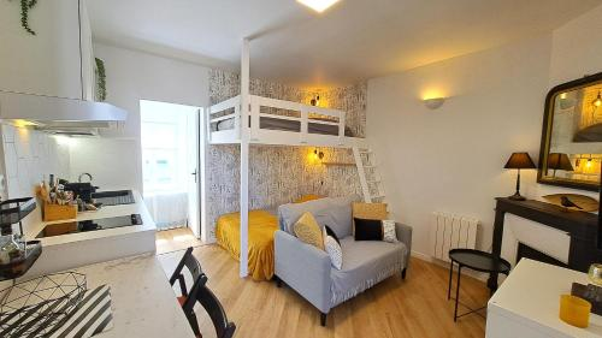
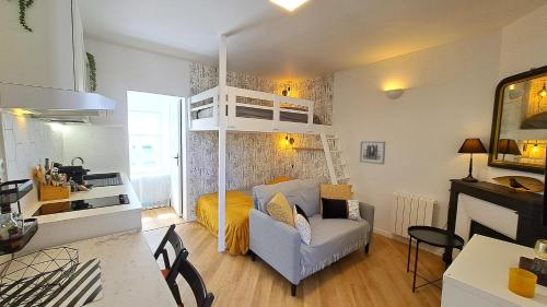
+ wall art [359,140,386,165]
